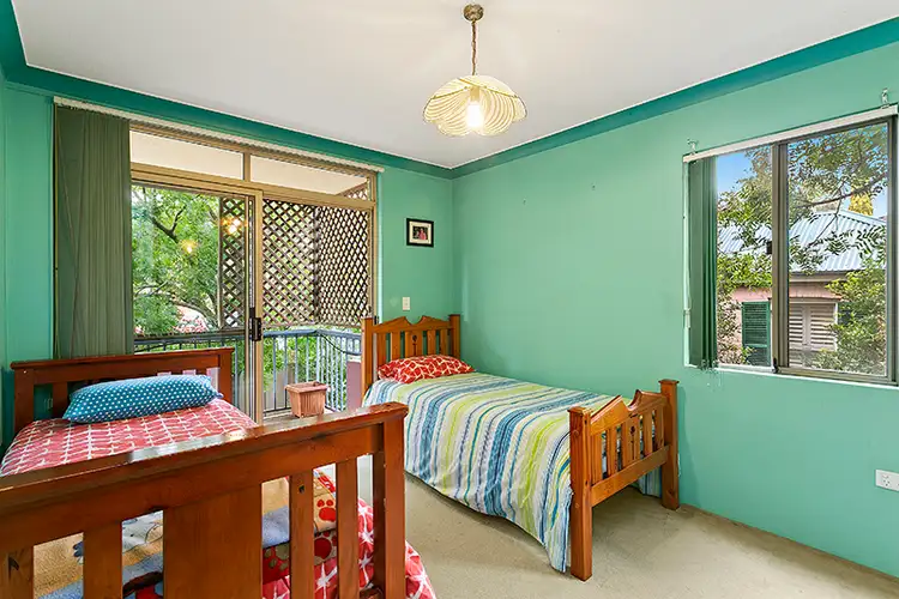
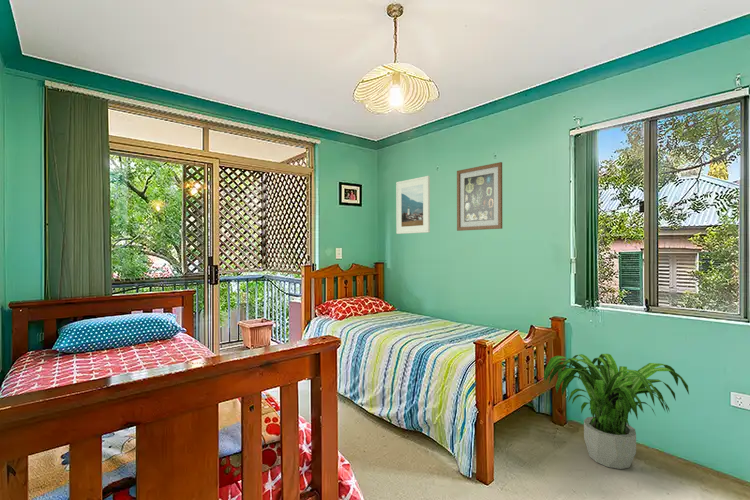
+ potted plant [543,353,690,470]
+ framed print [395,175,431,235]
+ wall art [456,161,503,232]
